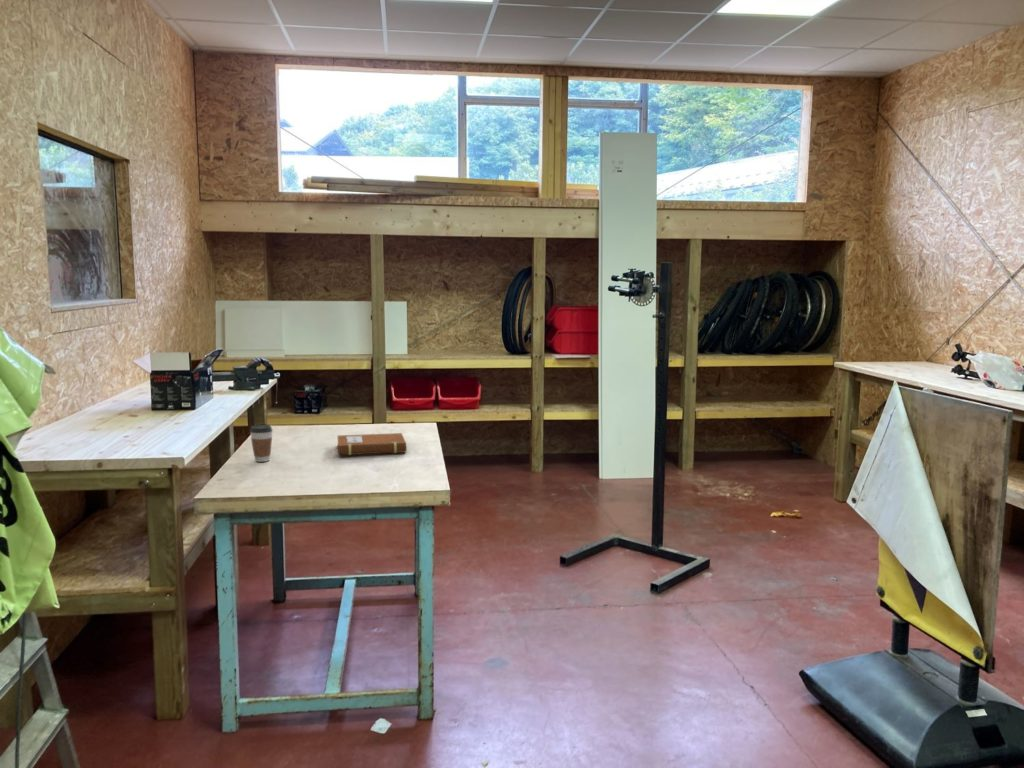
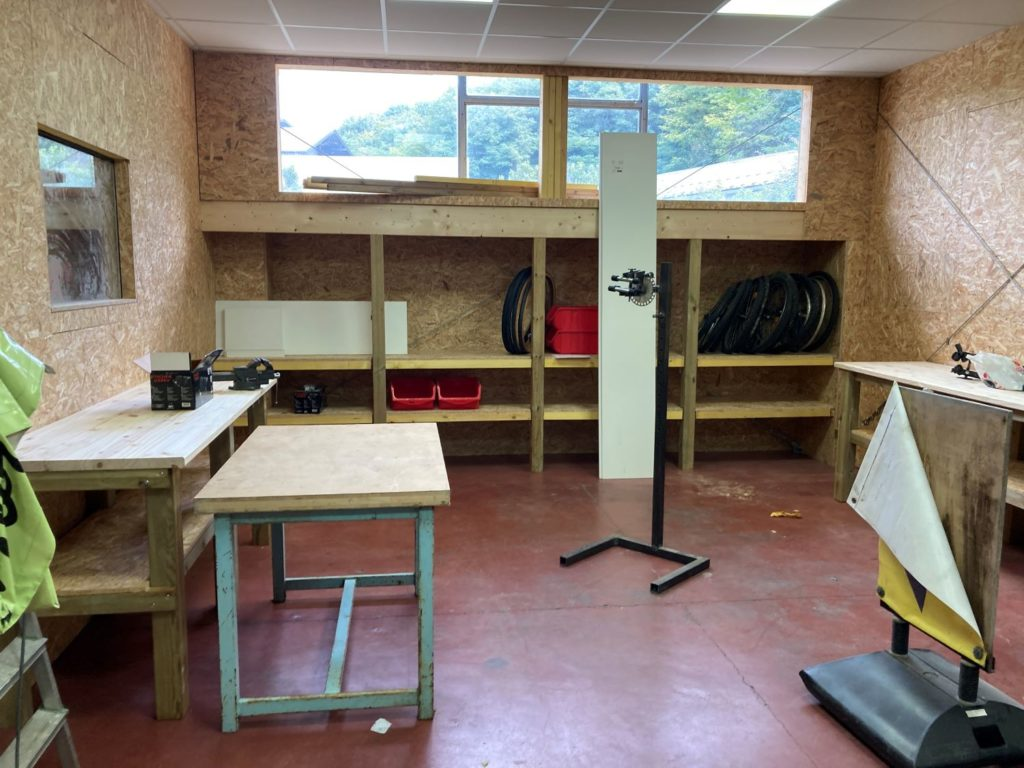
- notebook [333,432,407,456]
- coffee cup [249,424,274,463]
